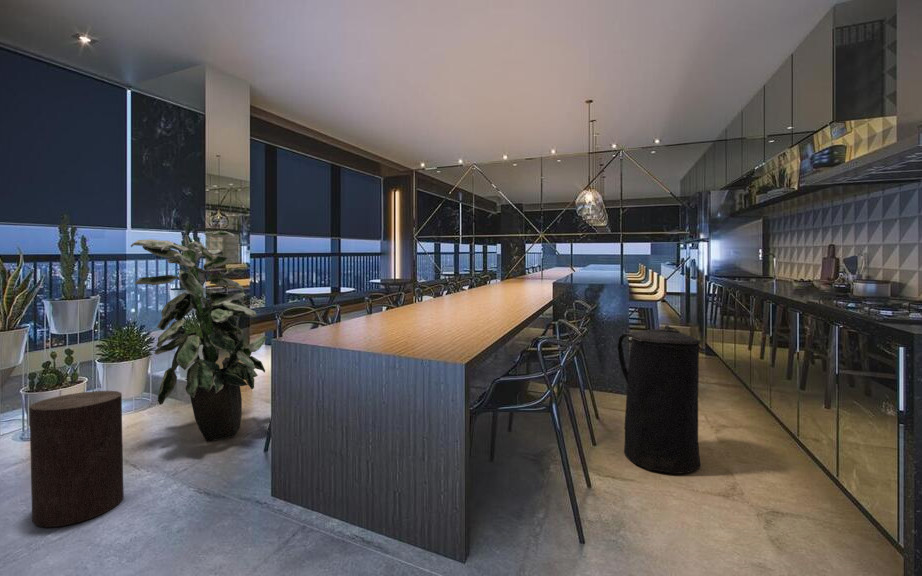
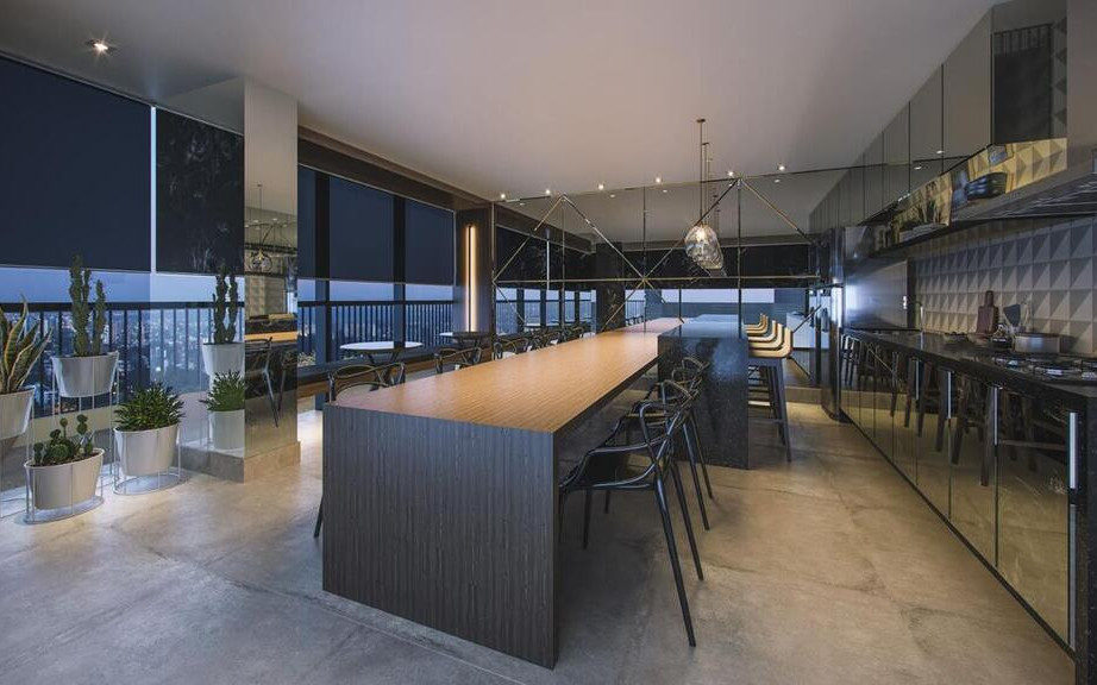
- indoor plant [130,230,269,443]
- trash can [617,324,702,475]
- stool [28,390,124,528]
